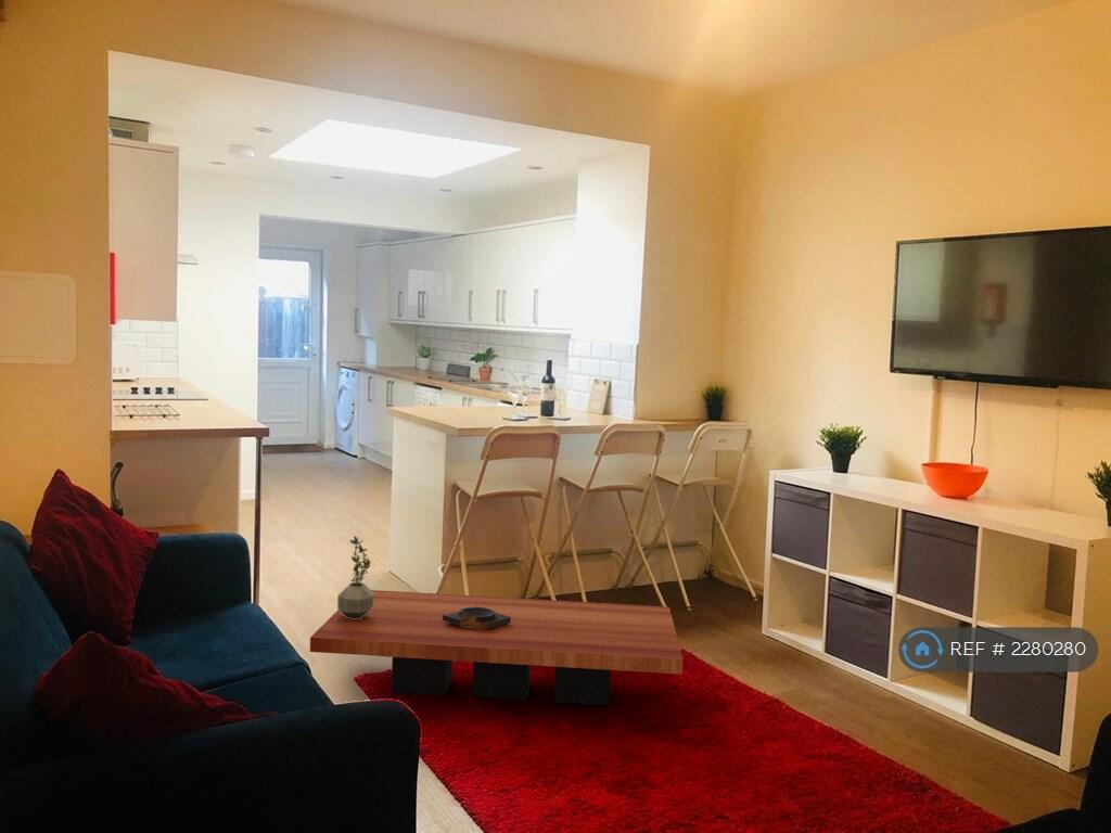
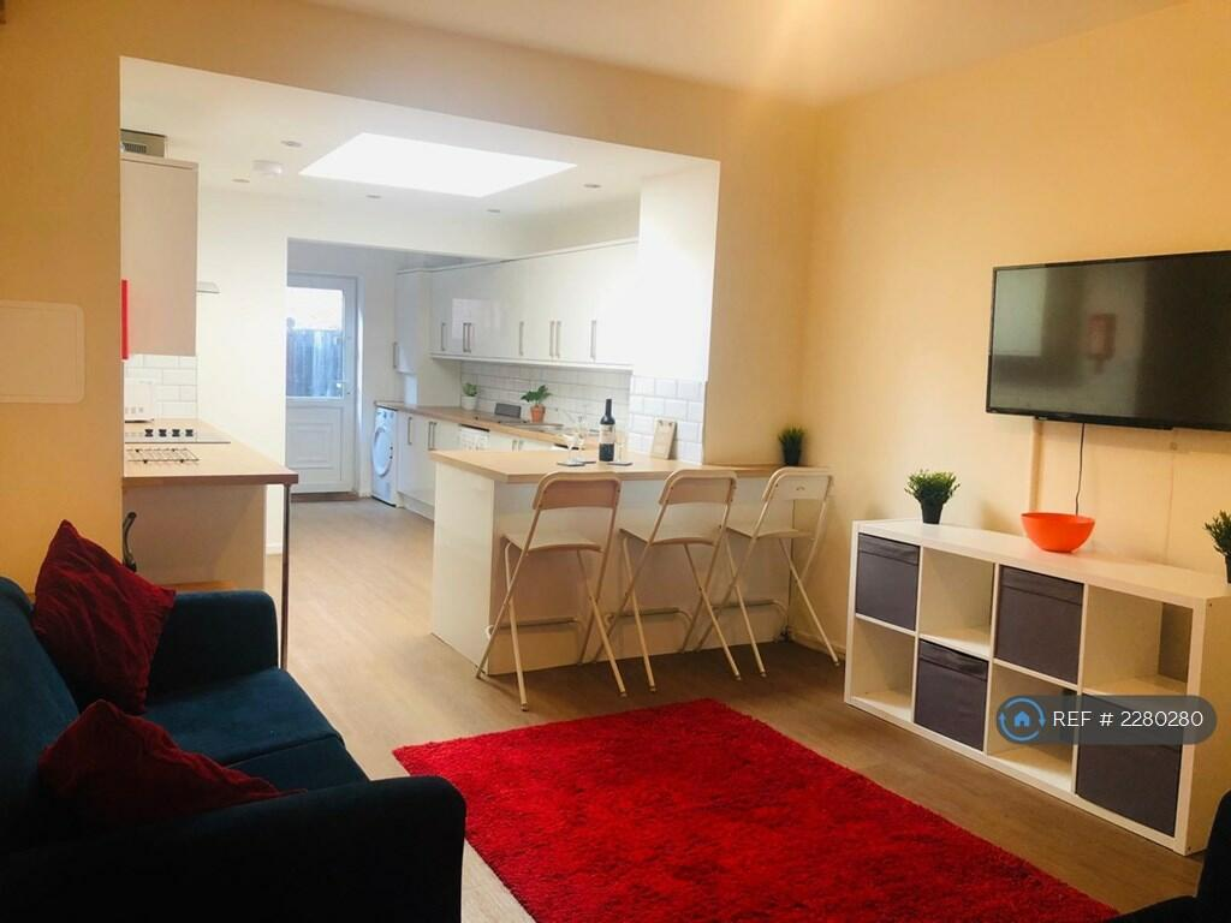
- decorative bowl [443,607,511,630]
- coffee table [309,589,684,706]
- potted plant [336,535,375,619]
